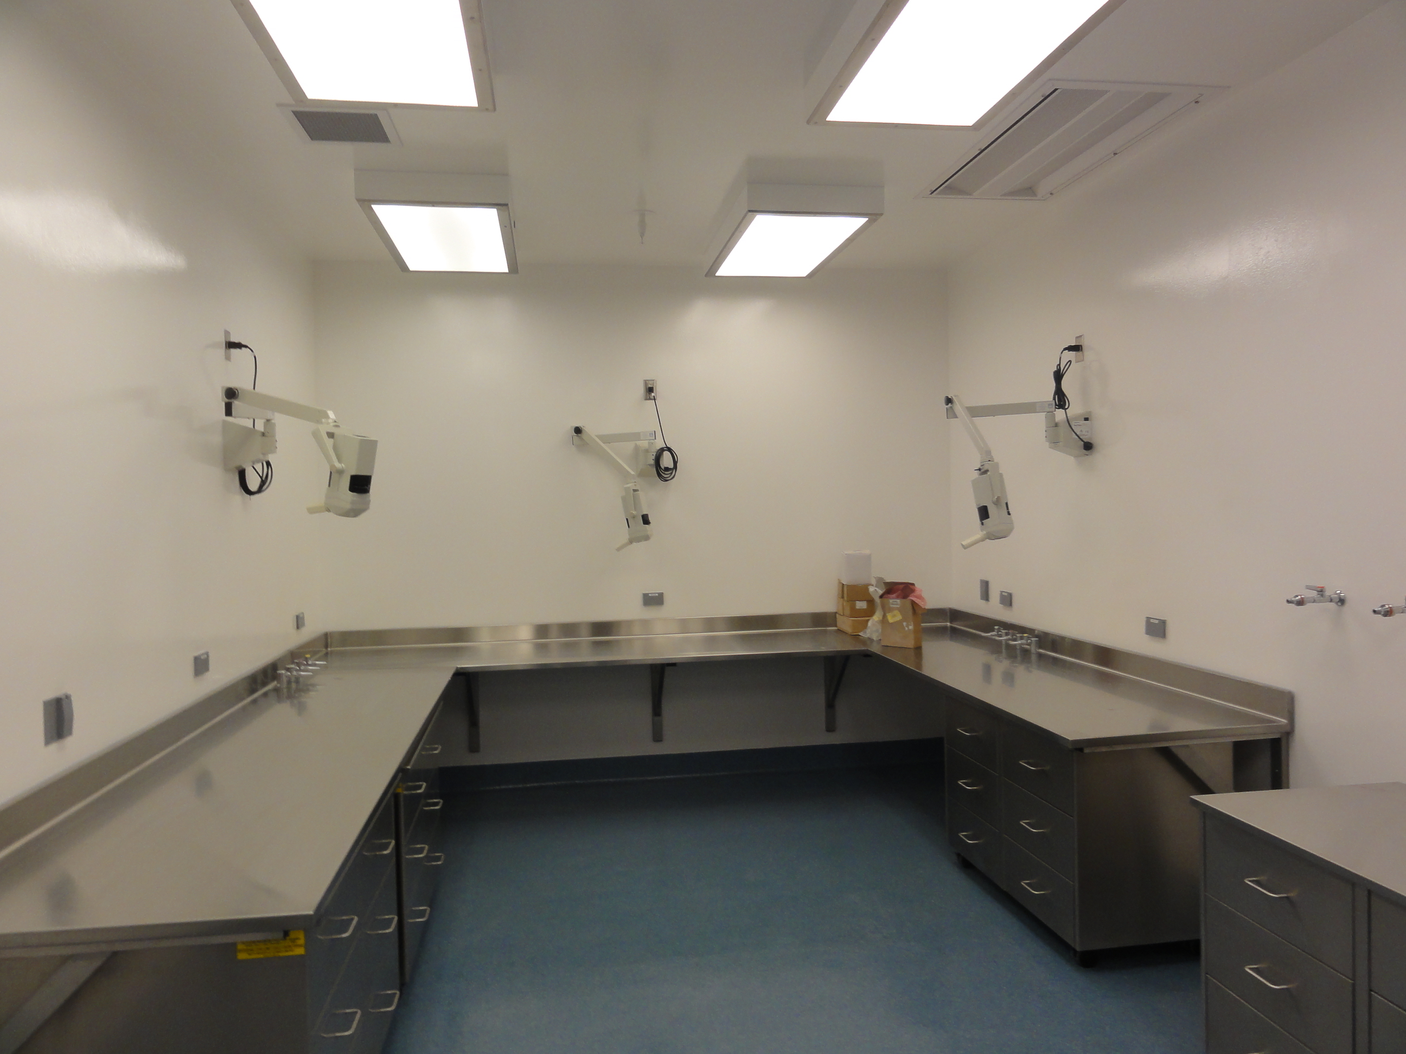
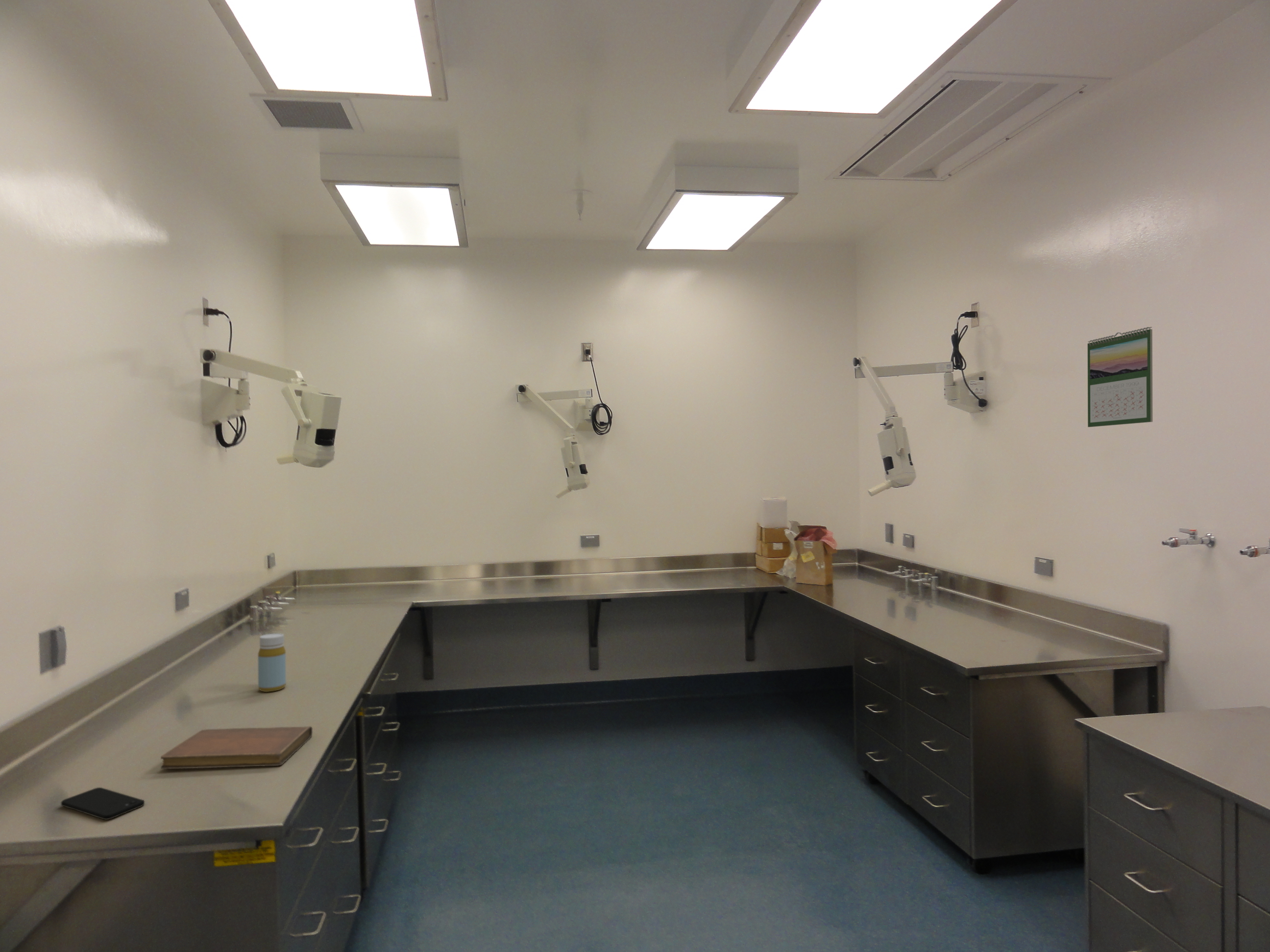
+ smartphone [61,787,145,820]
+ notebook [160,726,313,769]
+ calendar [1087,327,1153,428]
+ bottle [257,633,287,692]
